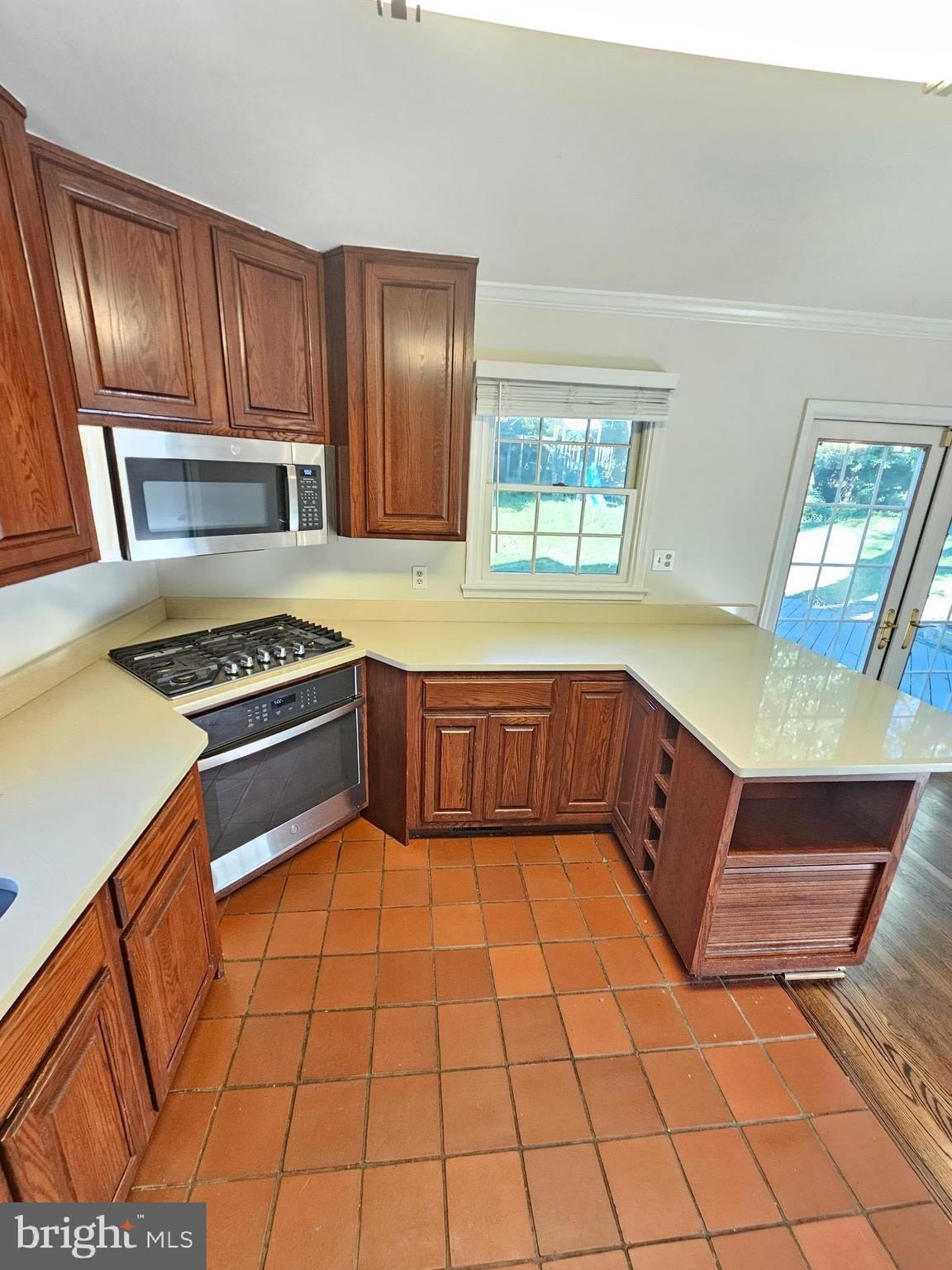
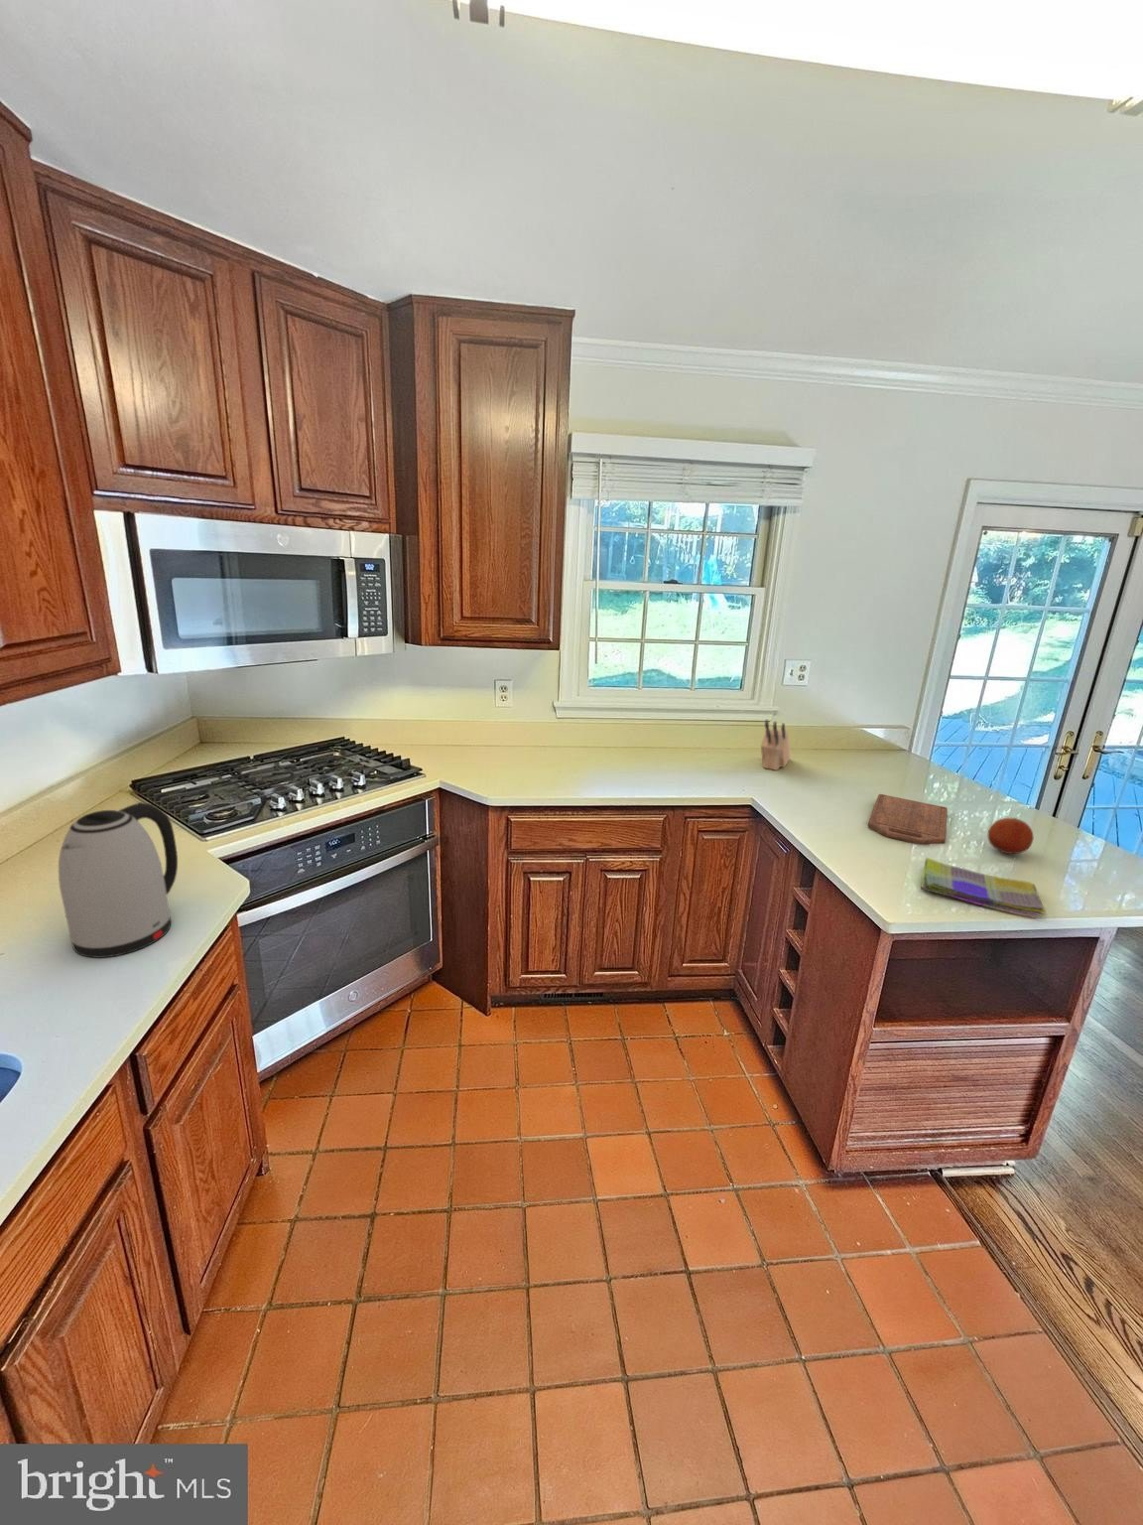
+ fruit [987,817,1035,855]
+ cutting board [866,794,948,845]
+ dish towel [920,857,1047,920]
+ knife block [760,719,791,771]
+ kettle [58,801,179,959]
